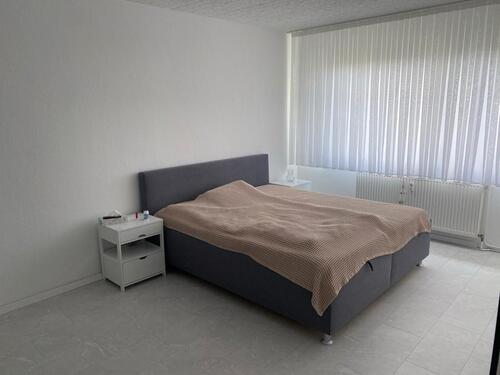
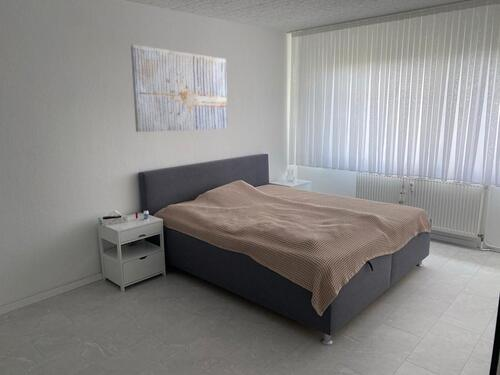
+ wall art [130,44,228,133]
